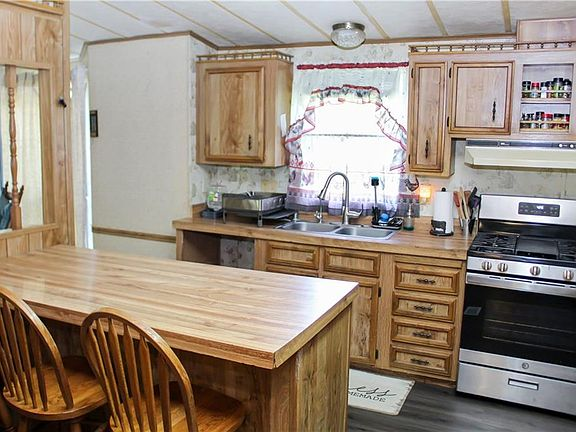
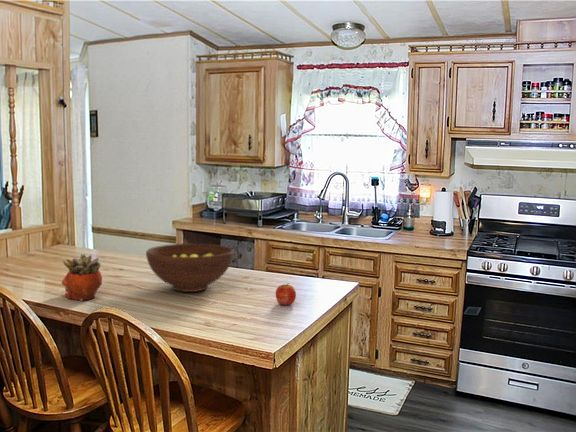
+ fruit bowl [145,243,235,293]
+ apple [275,282,297,306]
+ succulent planter [61,253,103,302]
